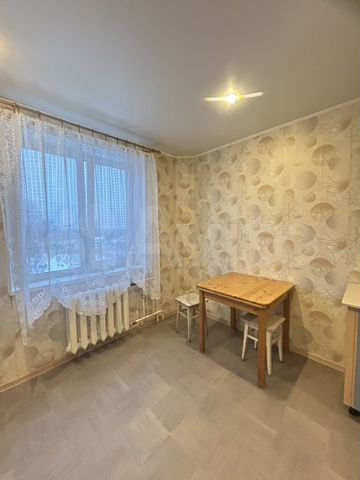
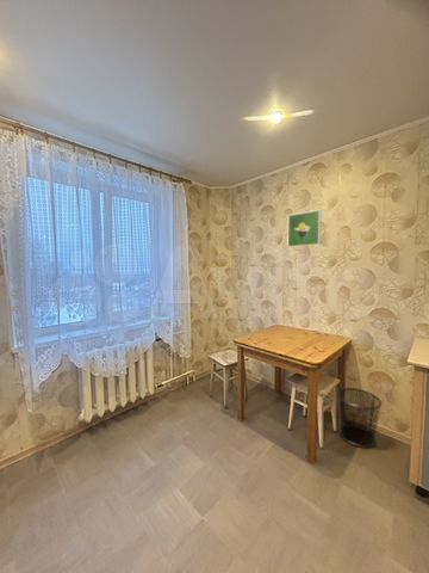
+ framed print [287,209,323,248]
+ waste bin [336,387,383,449]
